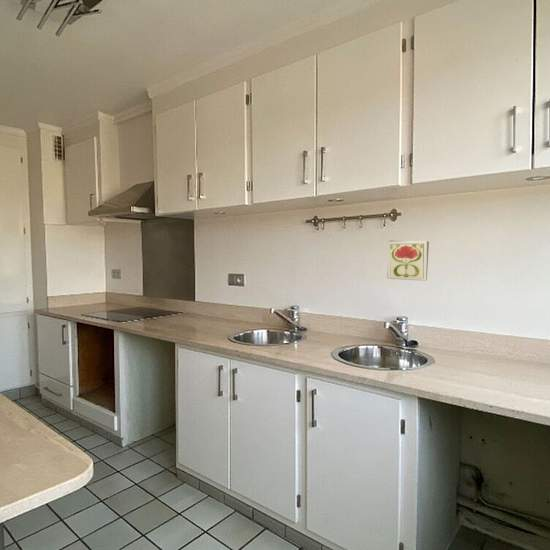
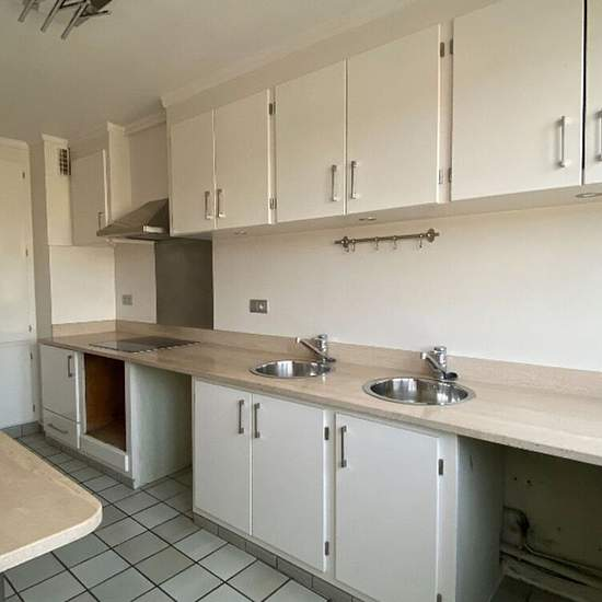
- decorative tile [386,240,430,282]
